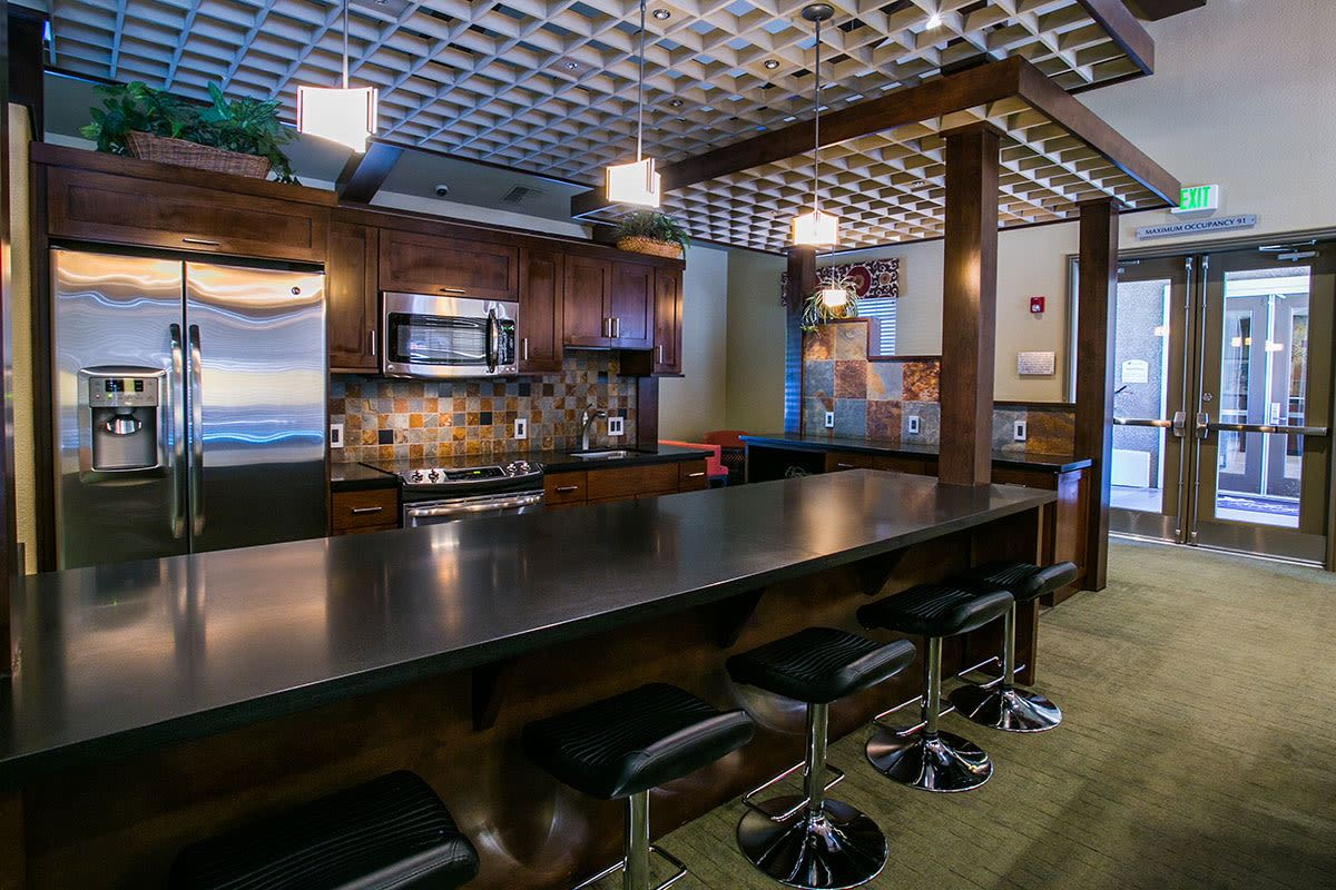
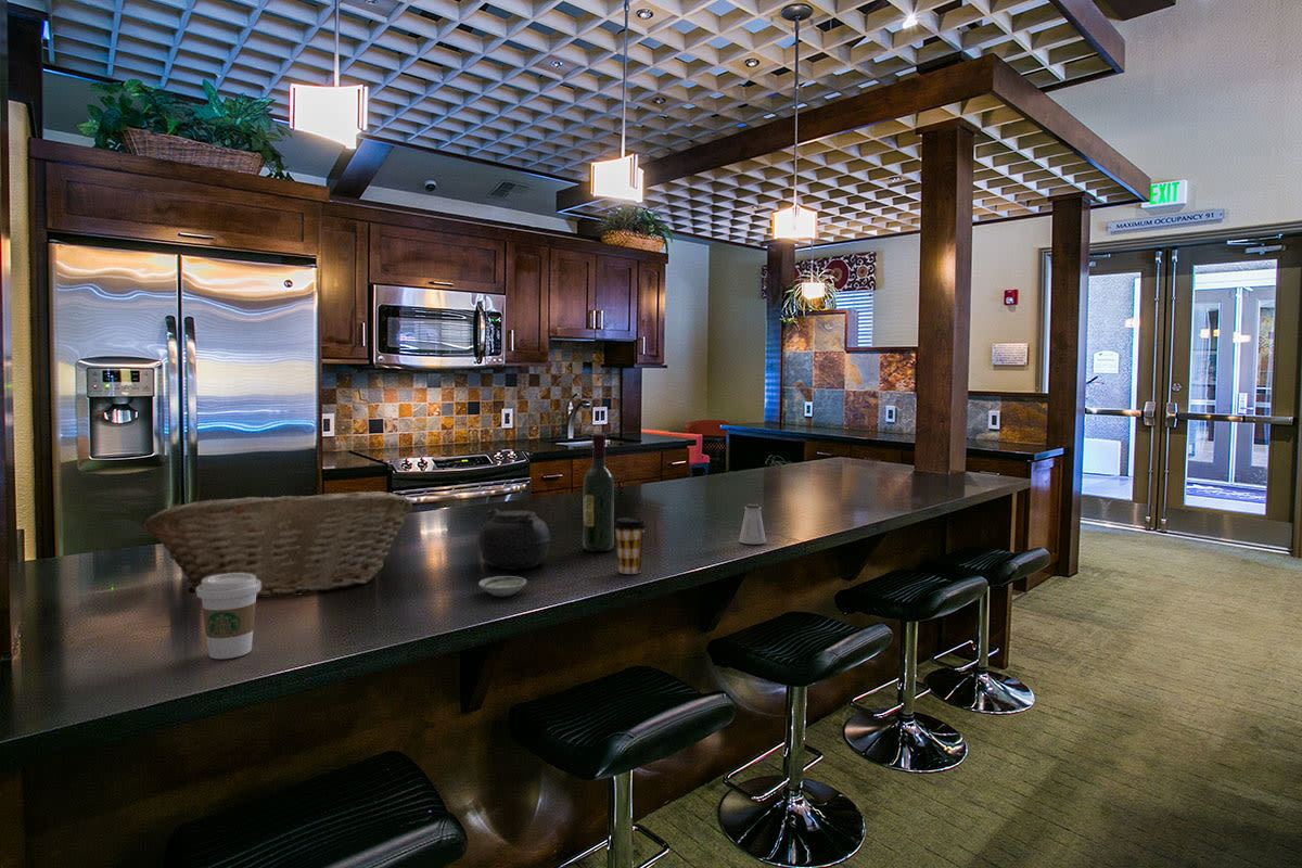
+ wine bottle [582,433,615,552]
+ saltshaker [738,503,767,546]
+ teapot [472,508,551,571]
+ coffee cup [613,516,648,575]
+ saucer [477,575,527,597]
+ coffee cup [195,573,261,660]
+ fruit basket [143,490,413,599]
